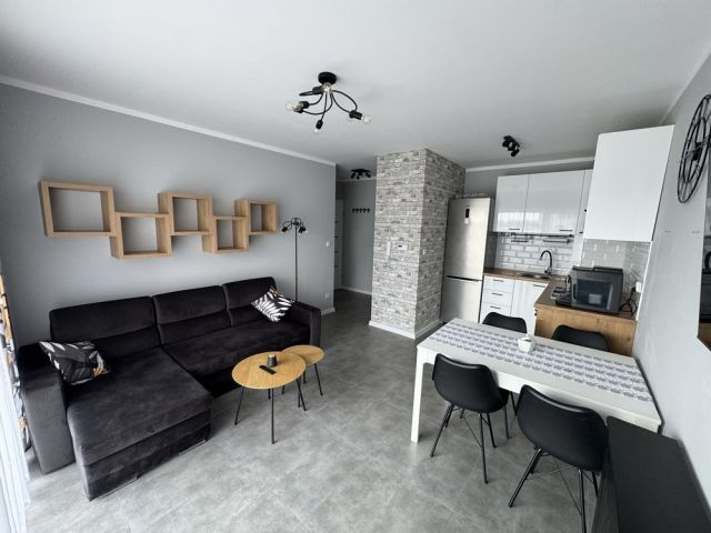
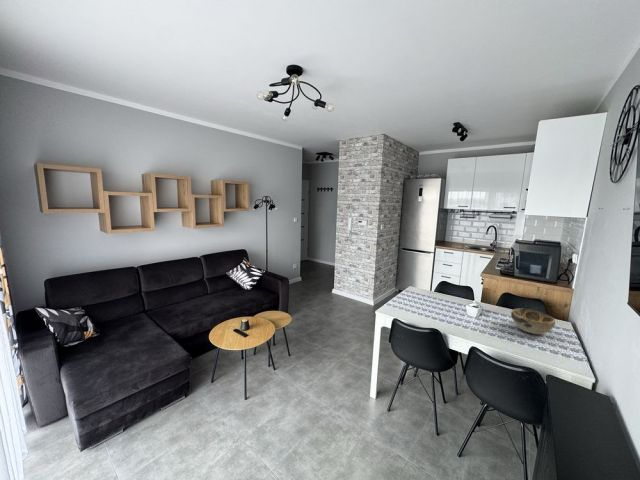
+ decorative bowl [510,307,556,335]
